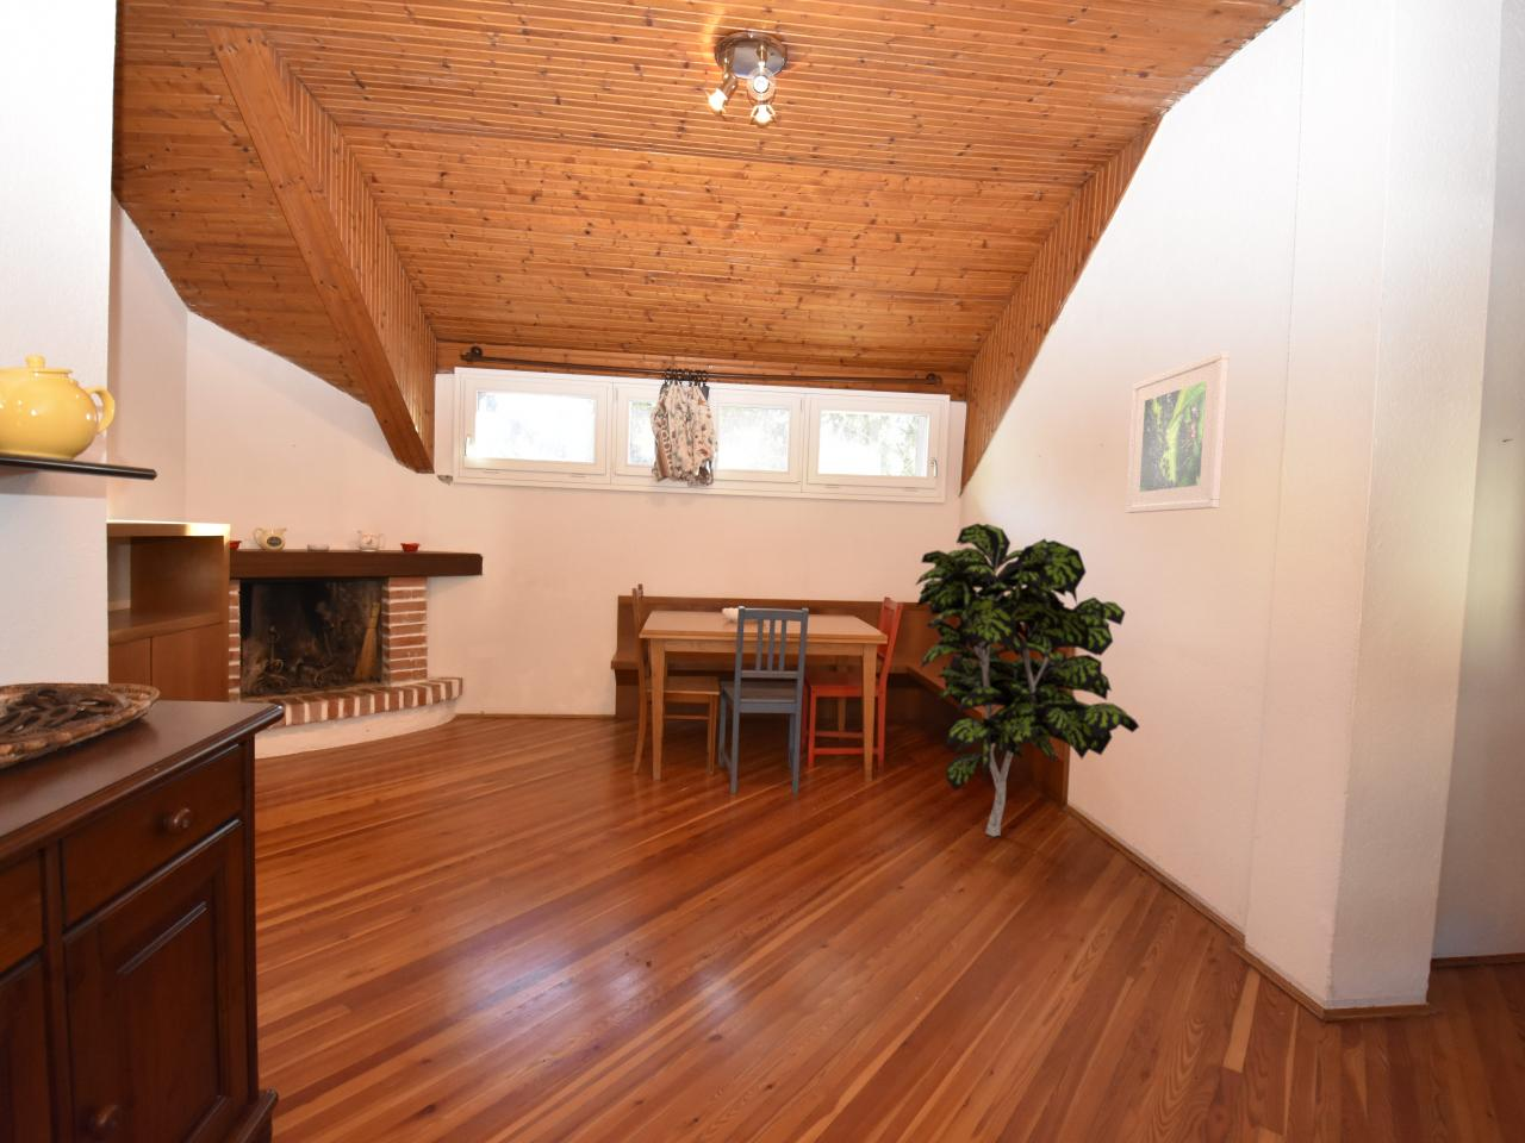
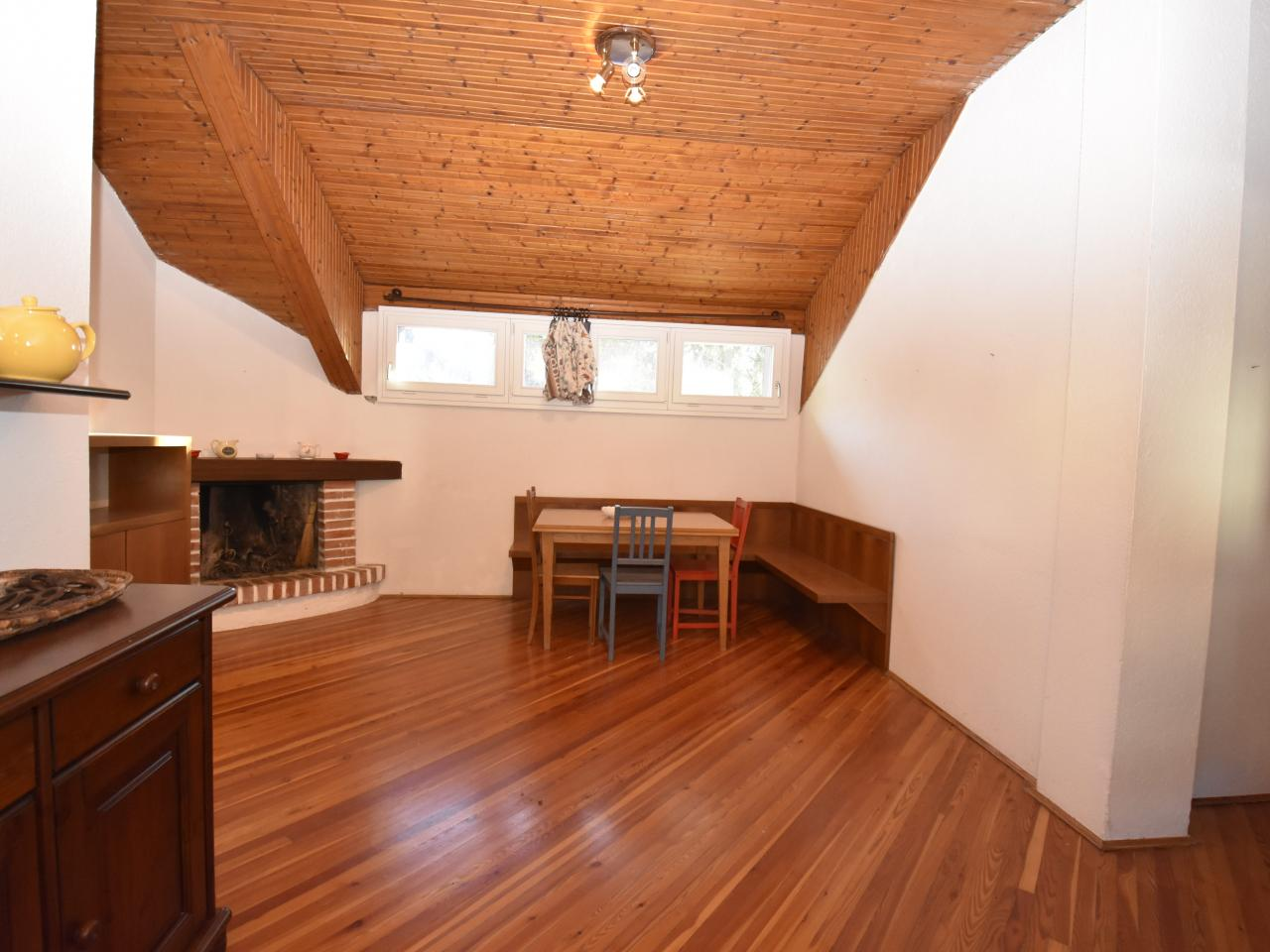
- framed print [1125,351,1231,514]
- indoor plant [914,521,1142,837]
